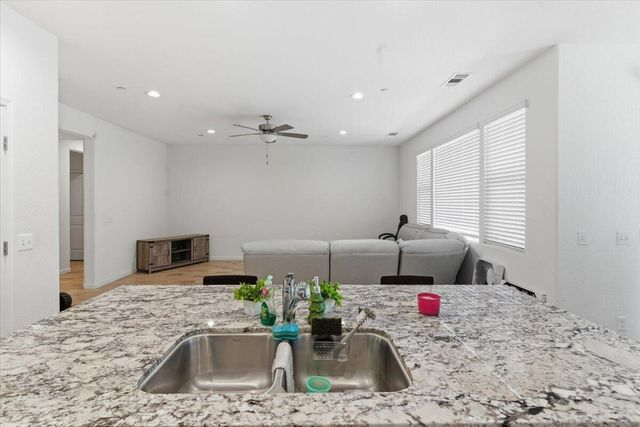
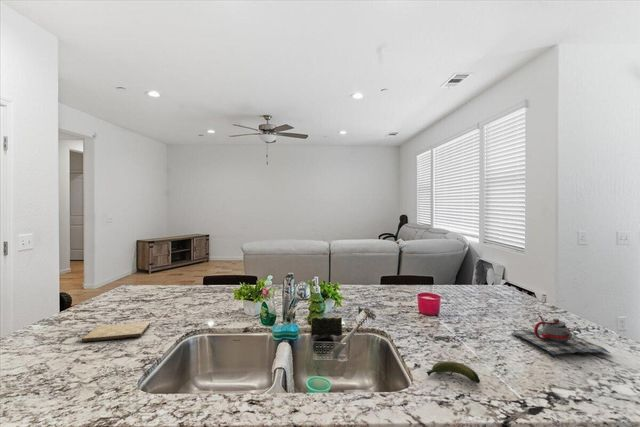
+ teapot [511,313,611,356]
+ cutting board [81,321,151,343]
+ banana [426,360,481,384]
